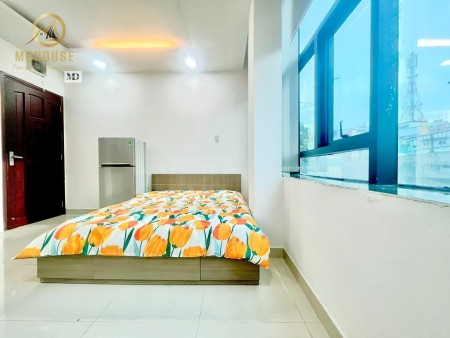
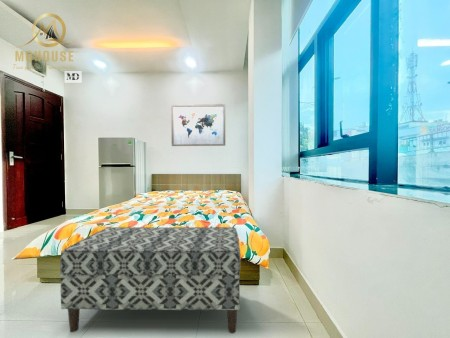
+ wall art [170,103,226,147]
+ bench [59,226,242,334]
